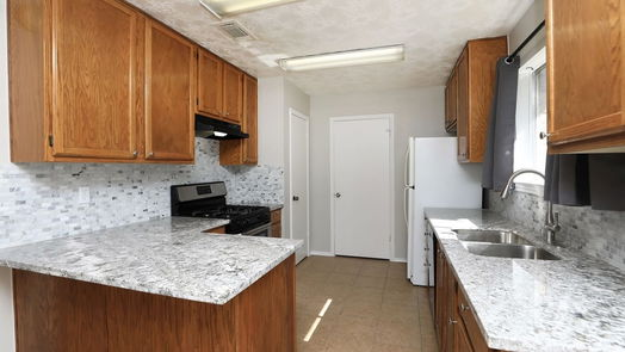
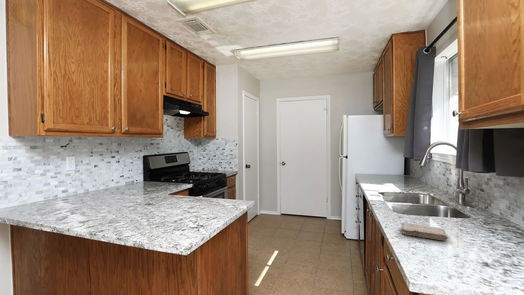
+ washcloth [399,222,449,241]
